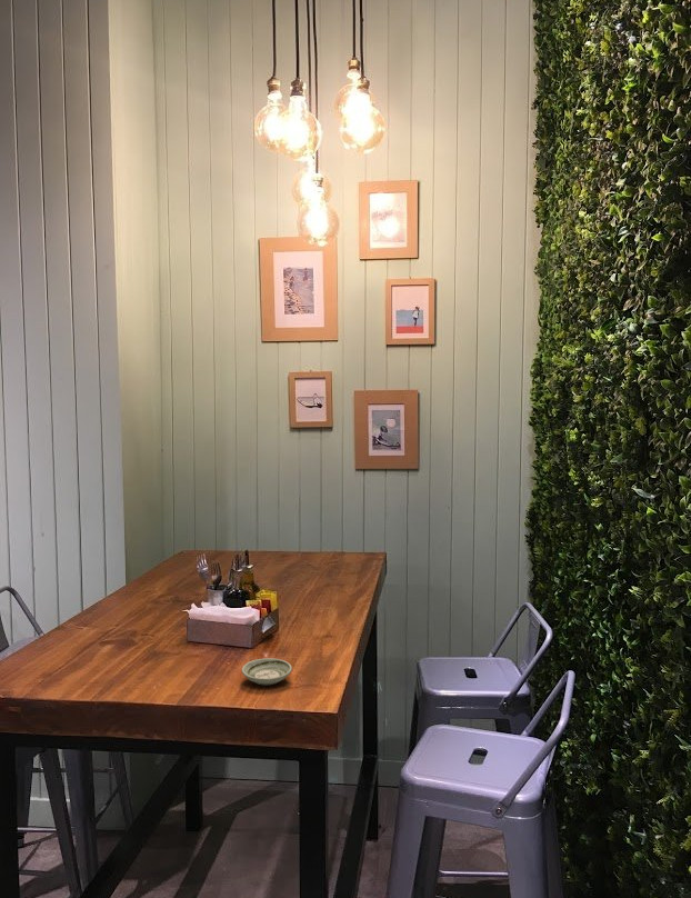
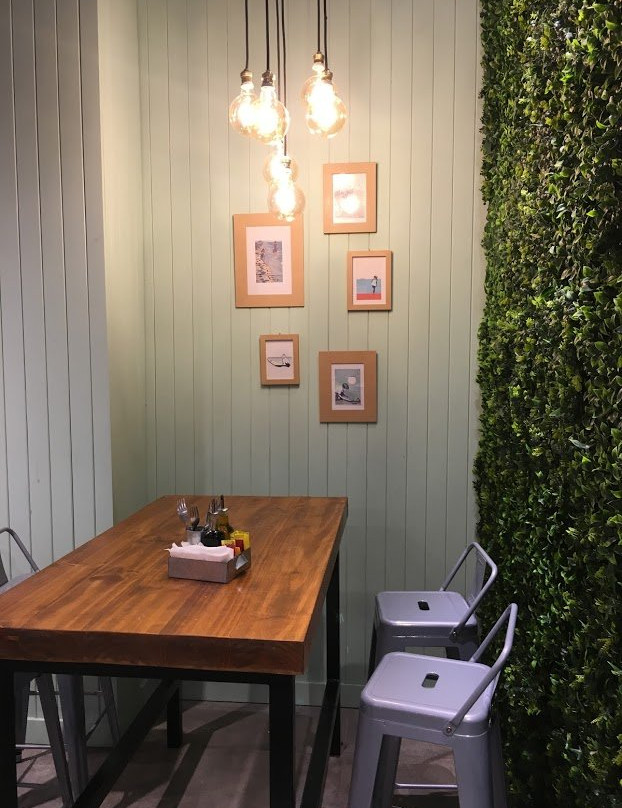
- saucer [241,657,293,686]
